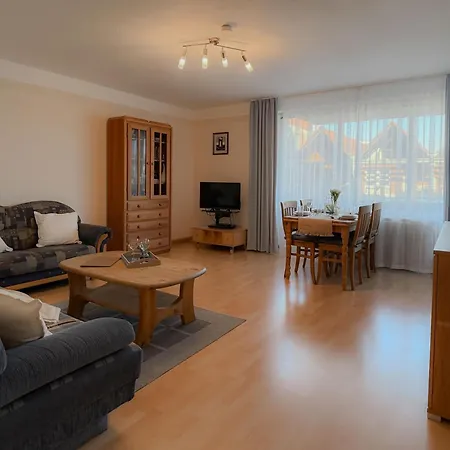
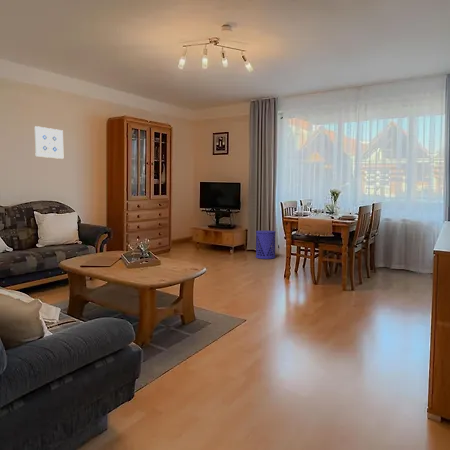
+ waste bin [255,229,276,260]
+ wall art [34,125,64,160]
